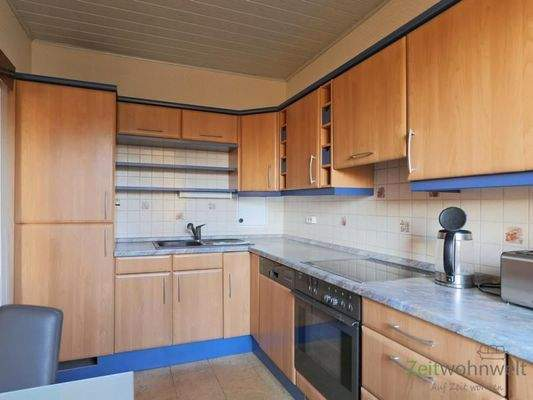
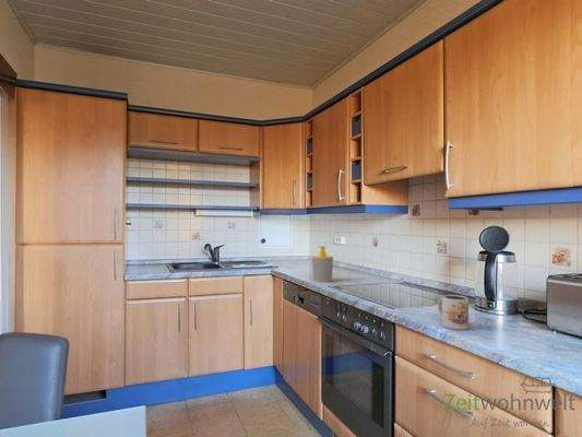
+ mug [437,294,470,331]
+ soap bottle [311,245,334,283]
